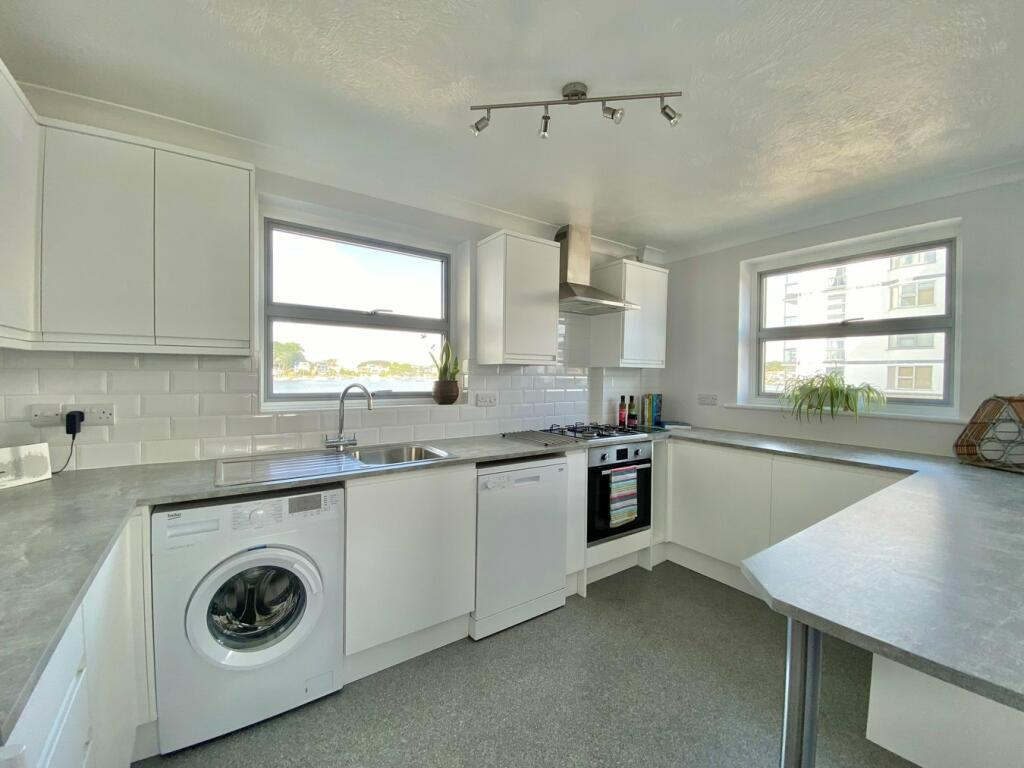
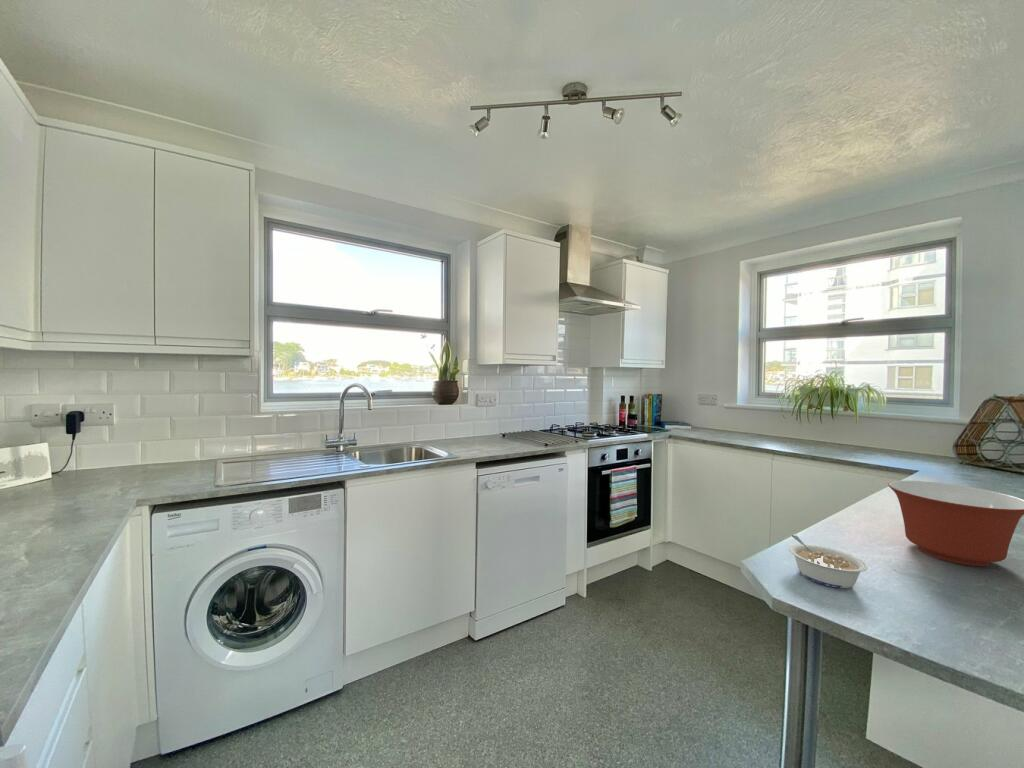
+ legume [788,534,869,589]
+ mixing bowl [887,480,1024,567]
